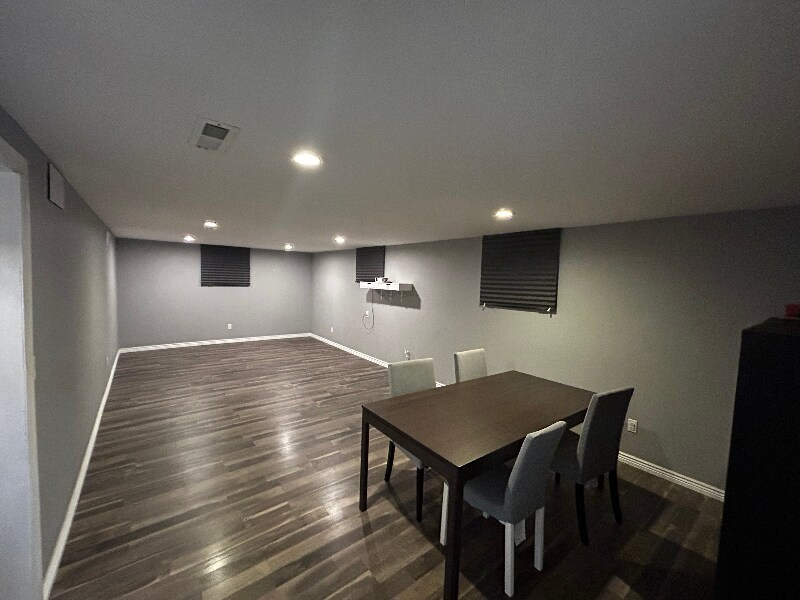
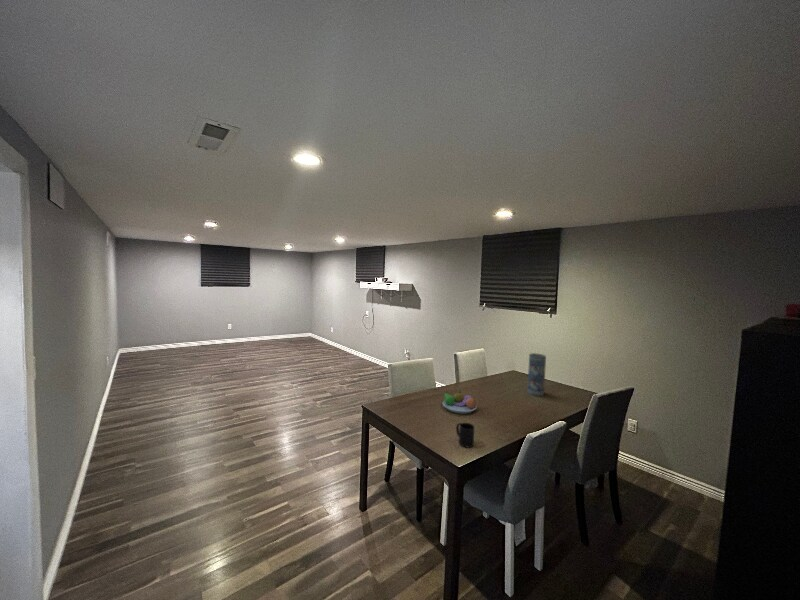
+ mug [455,422,475,449]
+ fruit bowl [442,390,478,415]
+ vase [526,352,547,397]
